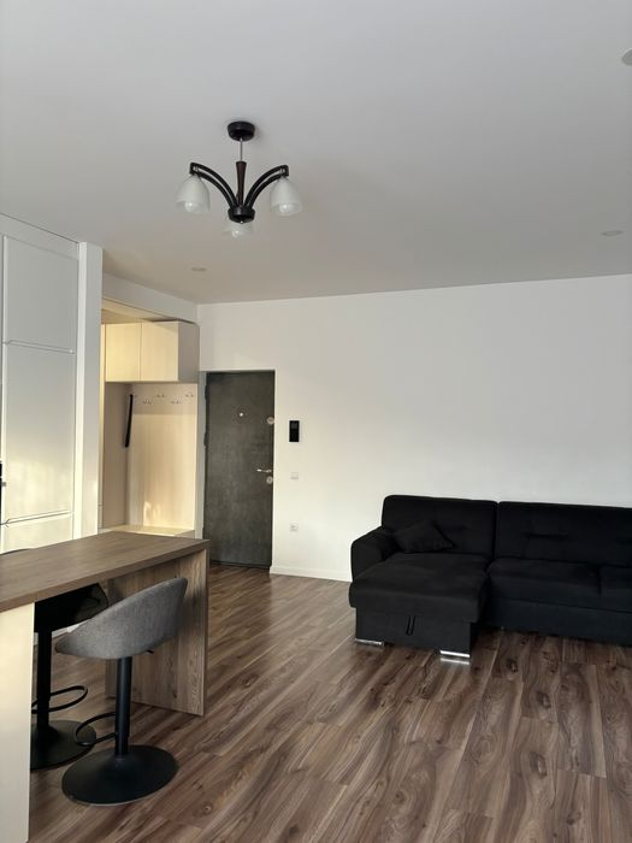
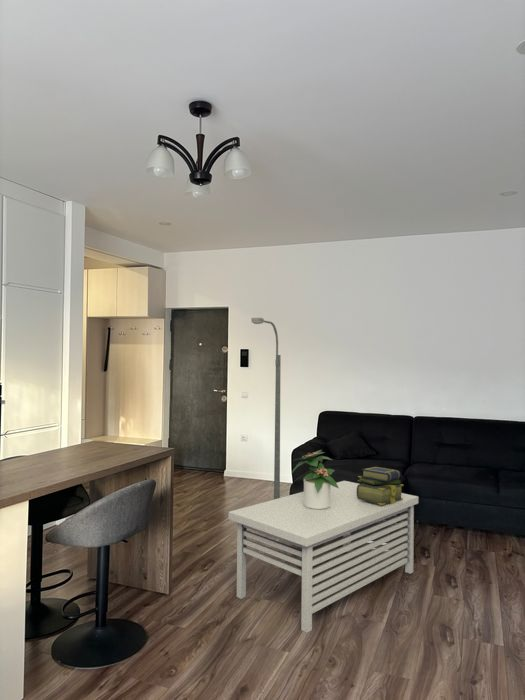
+ potted plant [290,449,339,509]
+ stack of books [357,466,404,505]
+ floor lamp [250,317,282,500]
+ coffee table [228,480,419,634]
